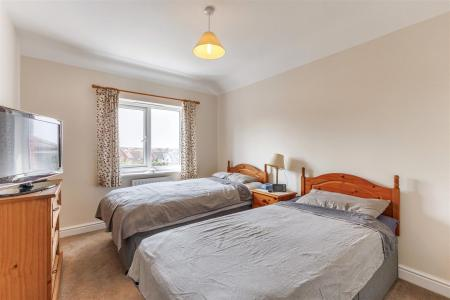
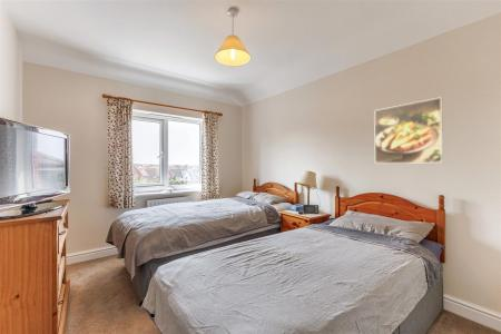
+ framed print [373,96,444,165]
